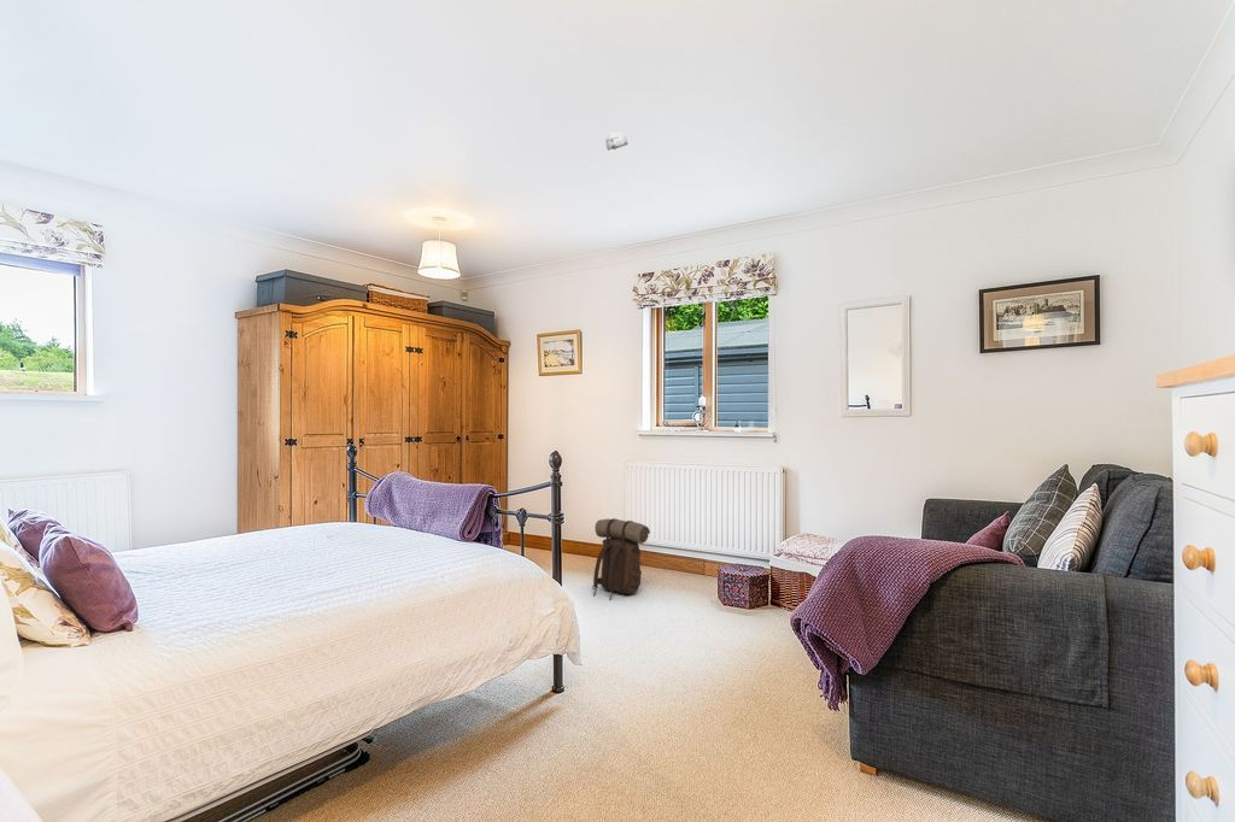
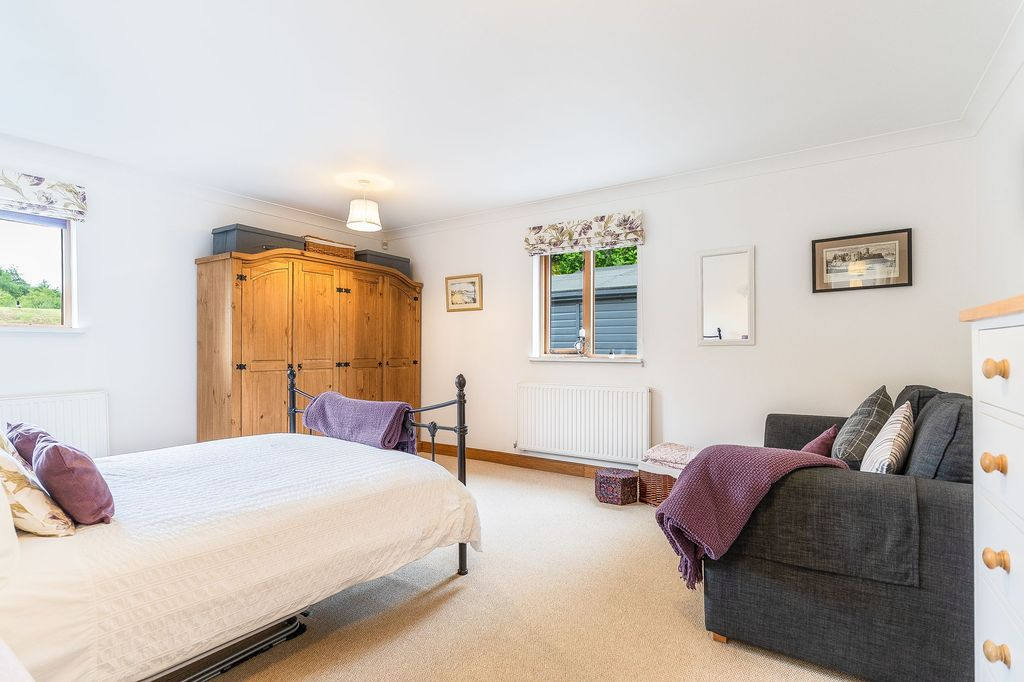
- smoke detector [604,130,630,152]
- backpack [591,517,651,601]
